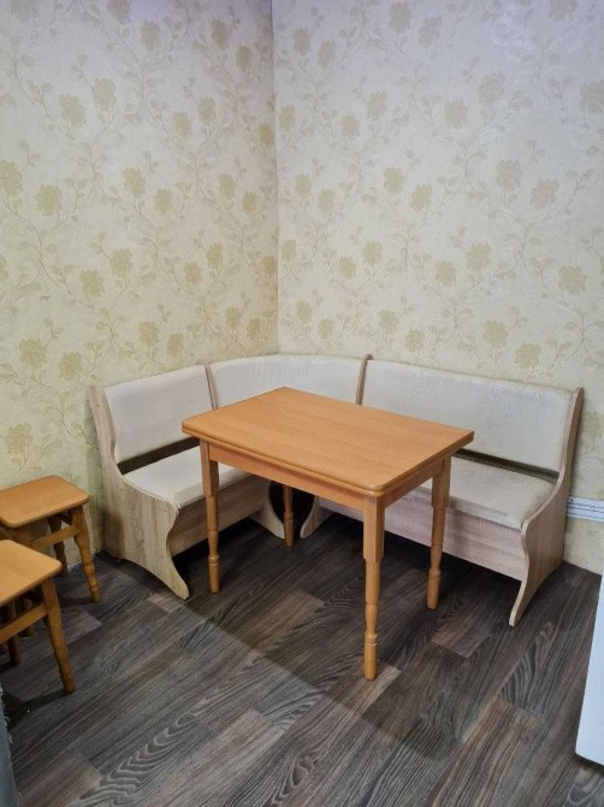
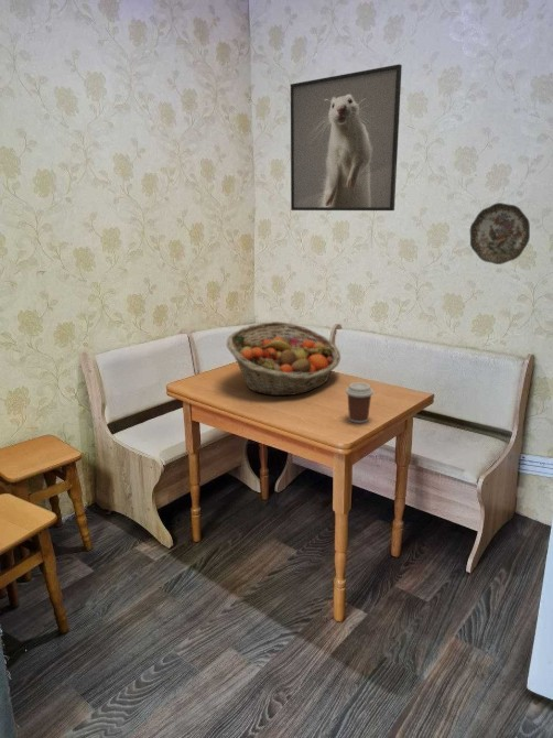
+ coffee cup [345,381,375,424]
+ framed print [290,63,403,211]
+ decorative plate [469,202,531,265]
+ fruit basket [226,321,341,397]
